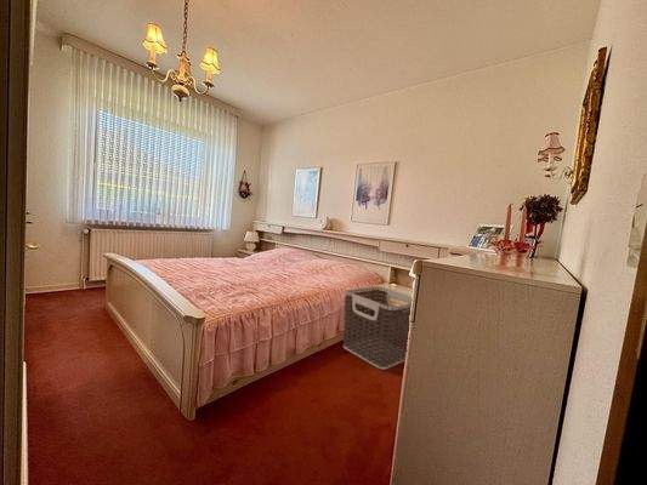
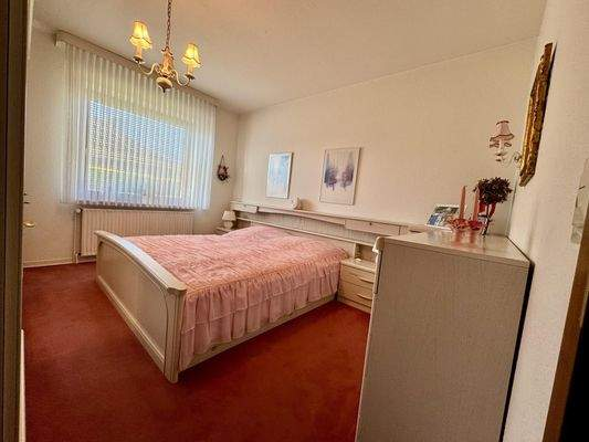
- clothes hamper [342,285,413,371]
